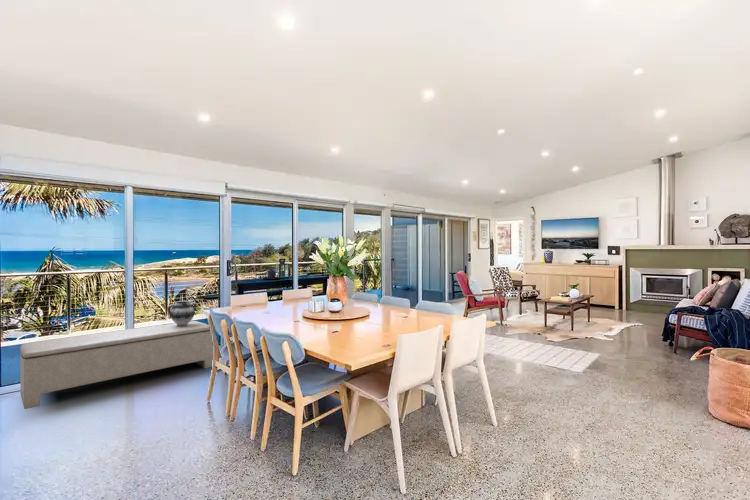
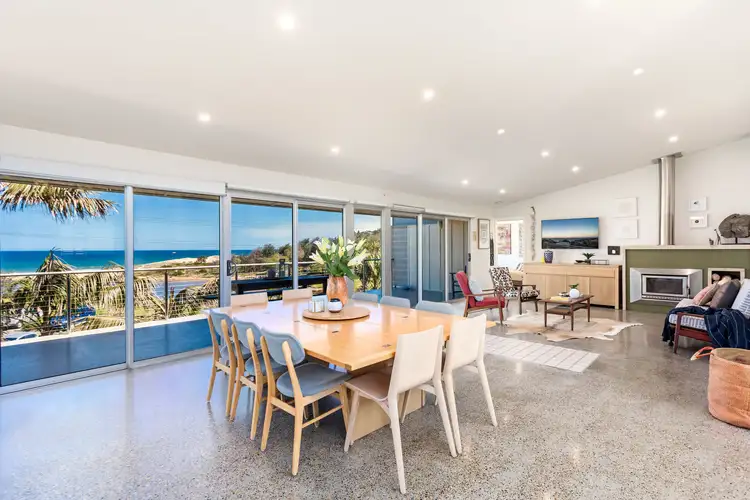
- bench [19,320,214,410]
- ceramic pot [166,300,198,326]
